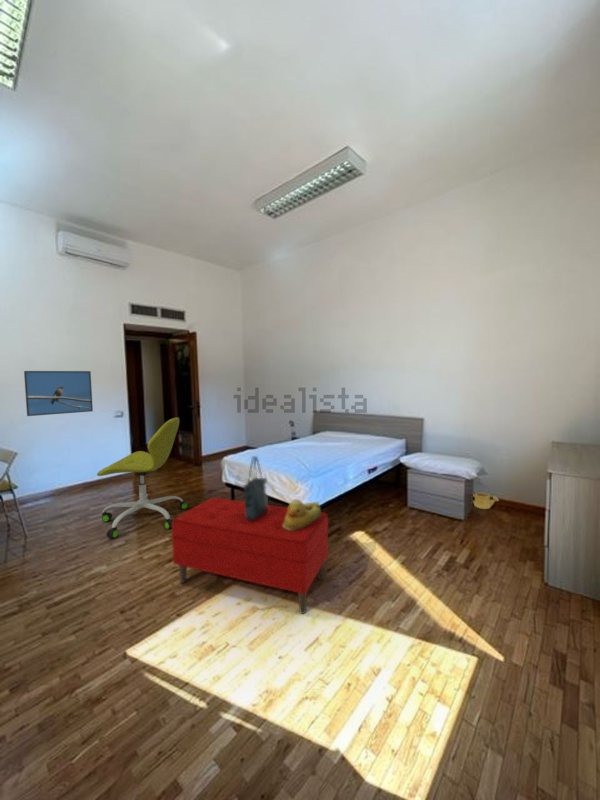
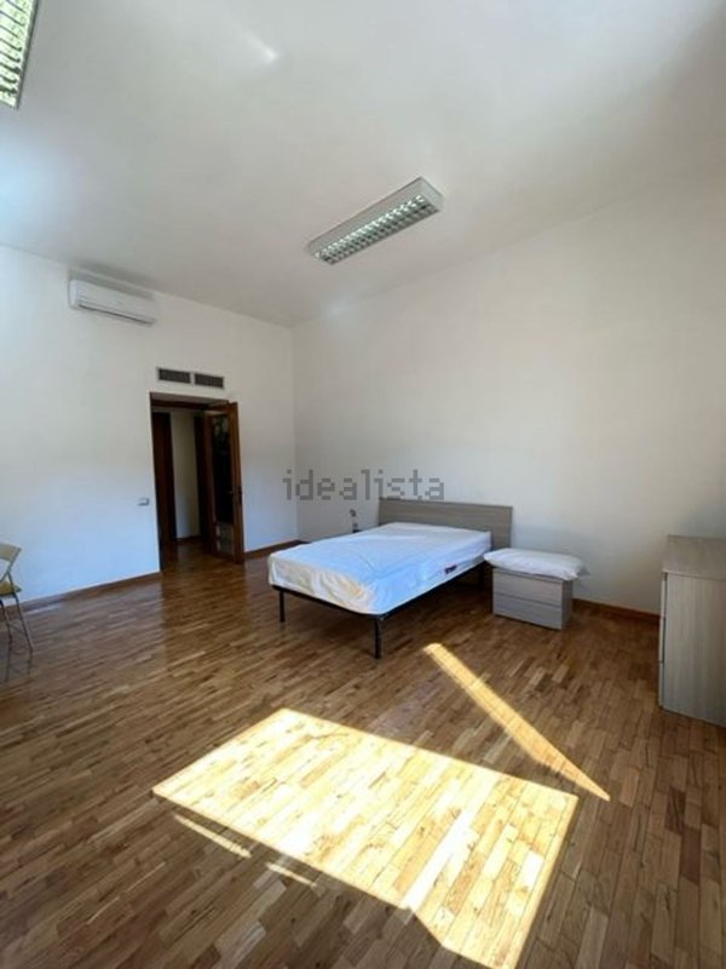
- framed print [23,370,94,417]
- office chair [96,417,189,539]
- watering can [472,492,500,510]
- tote bag [242,455,269,520]
- bench [171,497,329,615]
- rubber duck [283,498,322,531]
